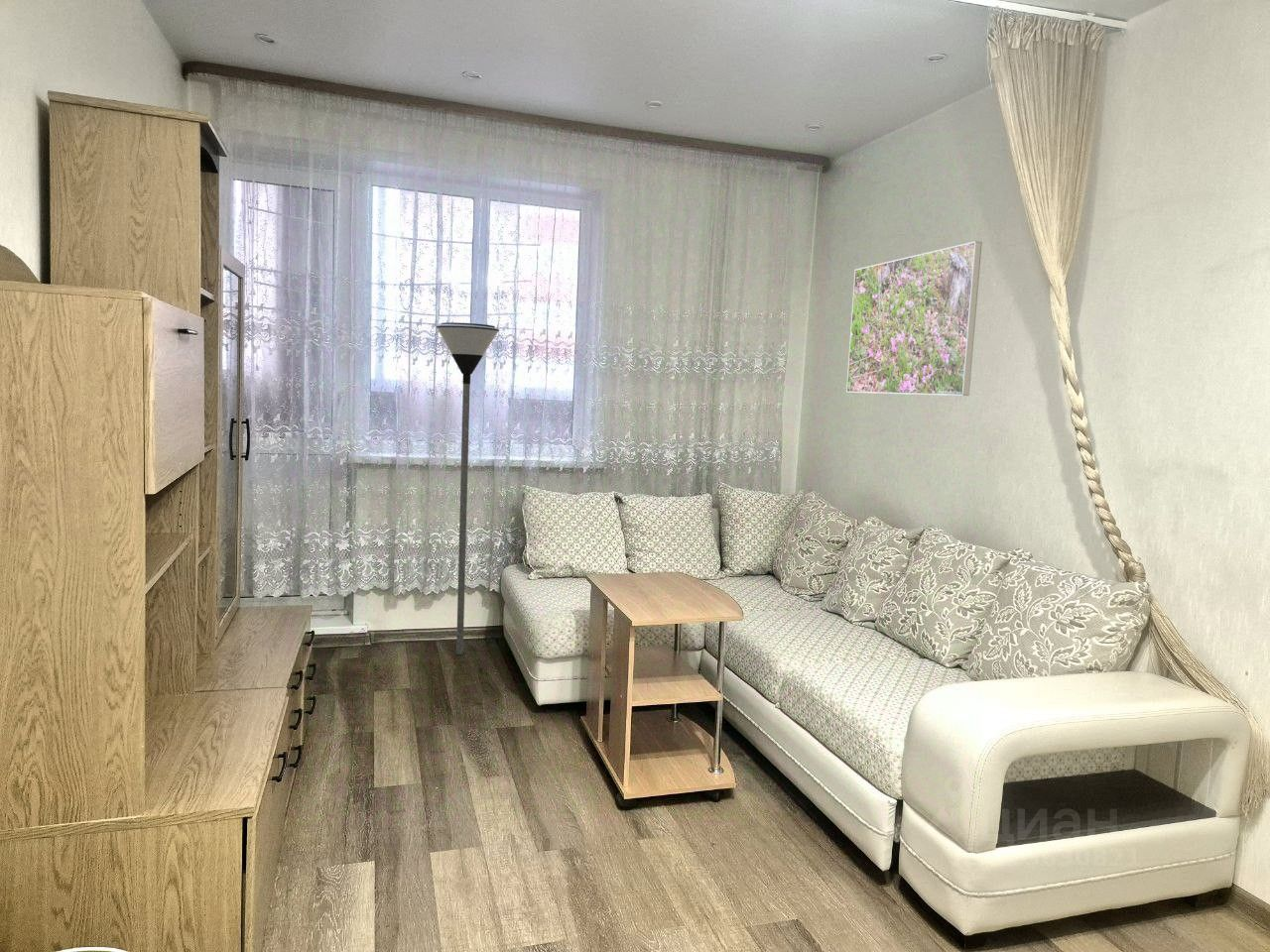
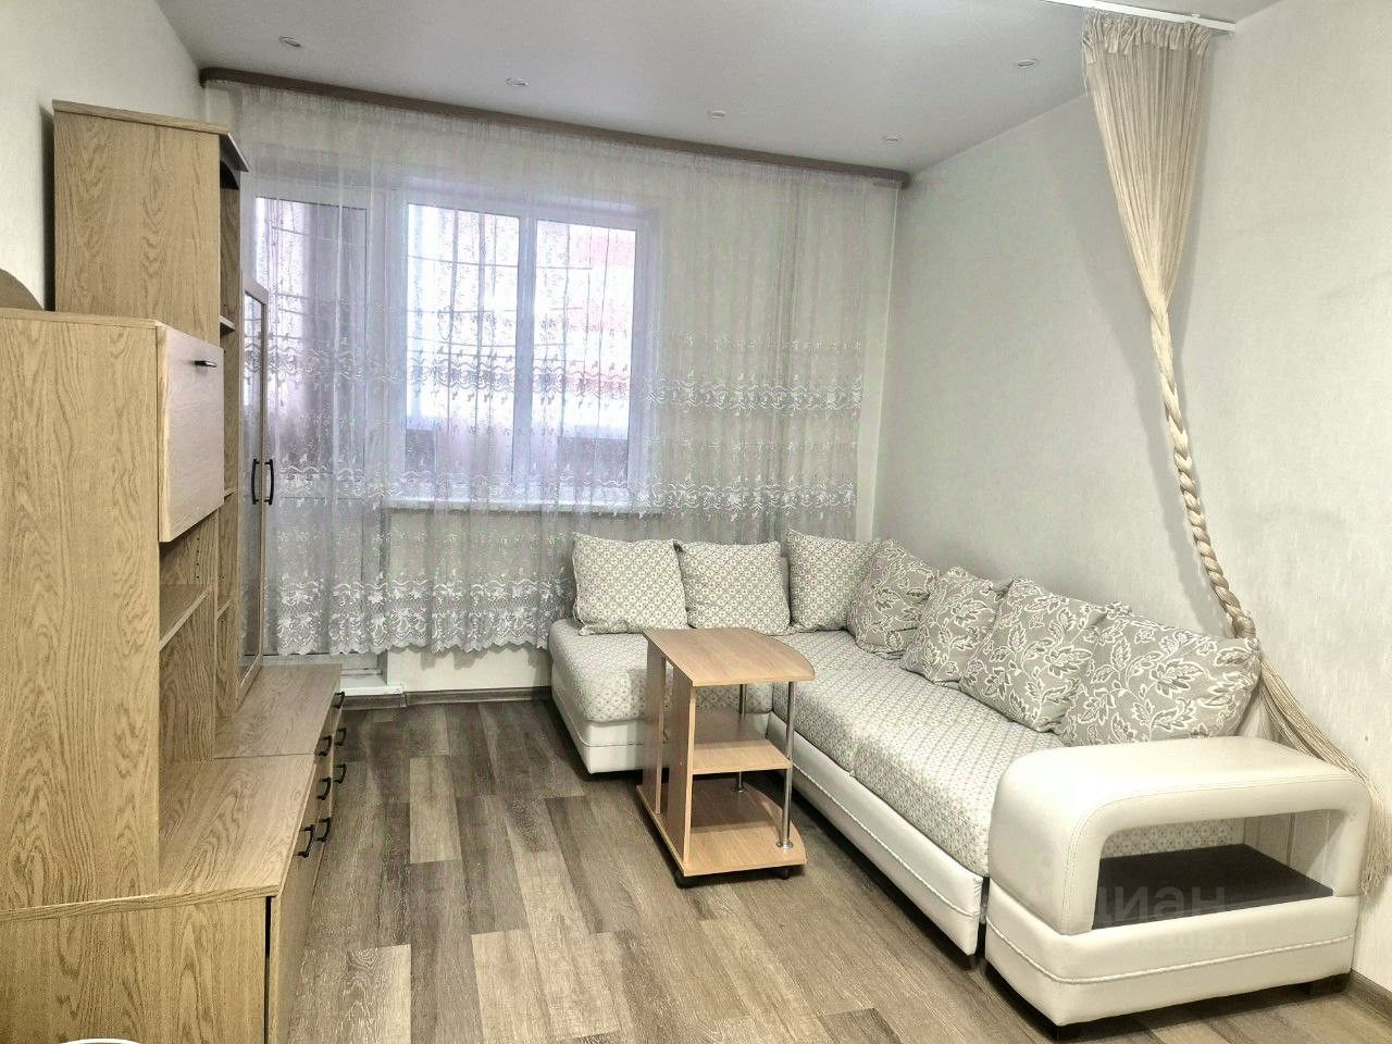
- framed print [845,240,983,397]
- floor lamp [436,321,500,655]
